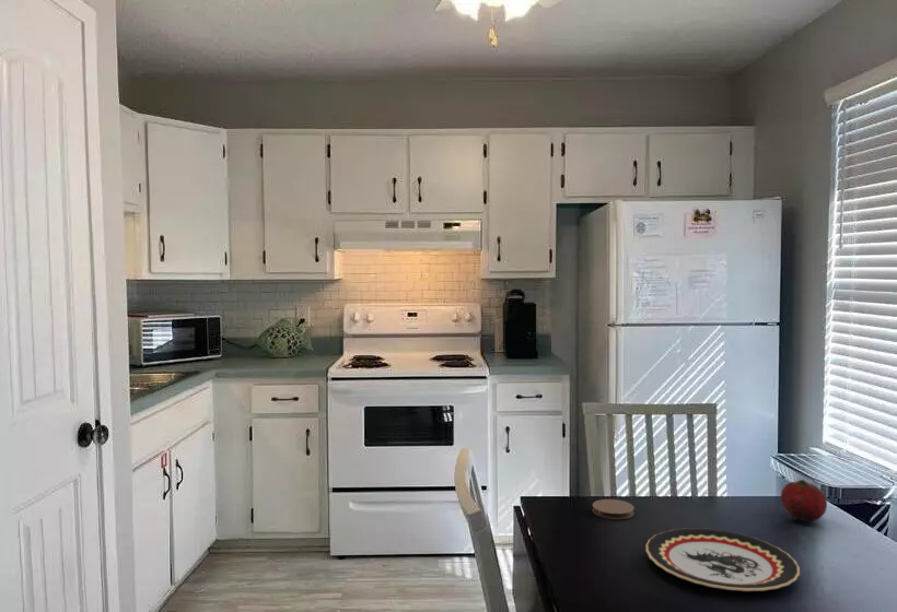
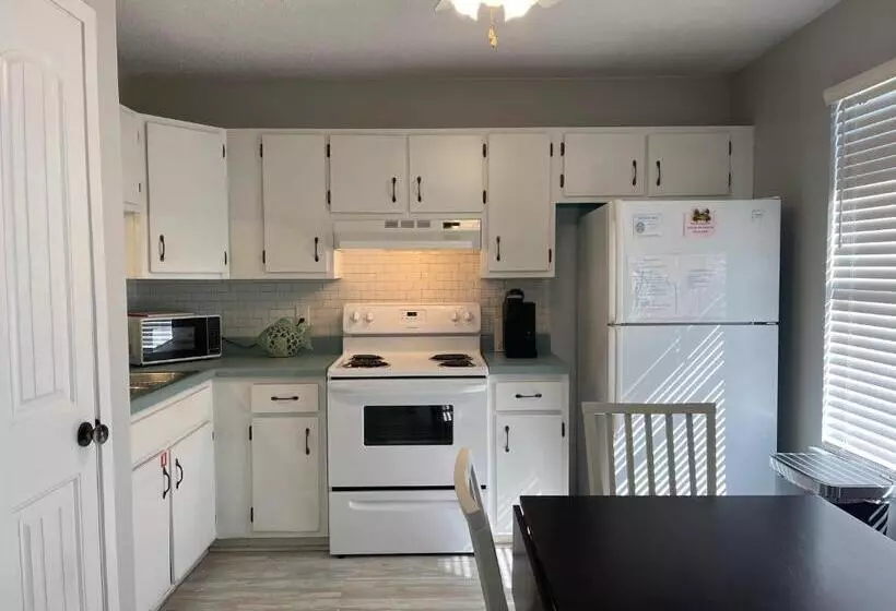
- coaster [592,498,636,520]
- fruit [780,479,828,522]
- plate [644,527,801,592]
